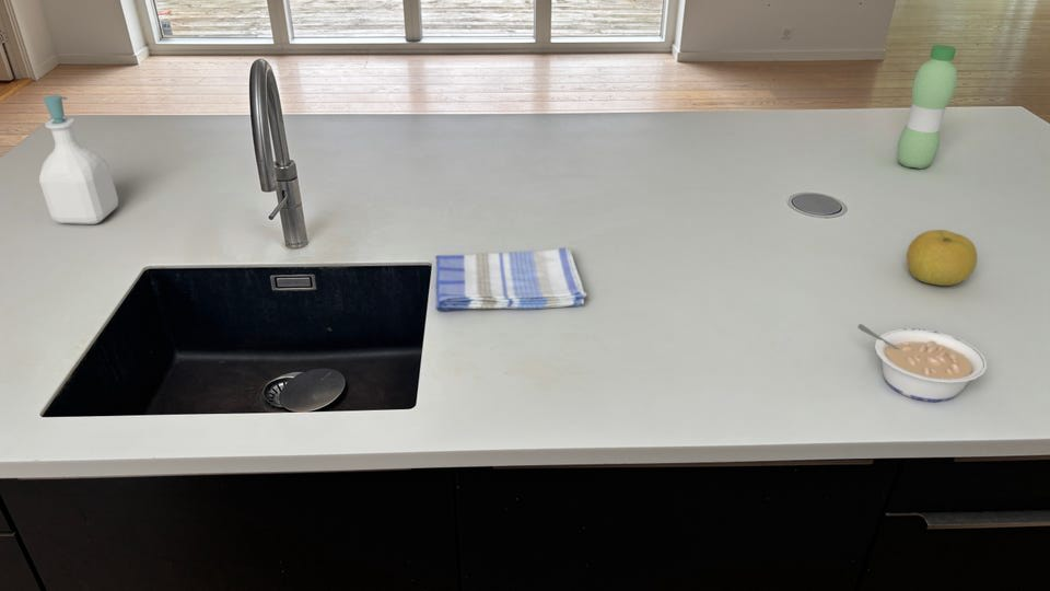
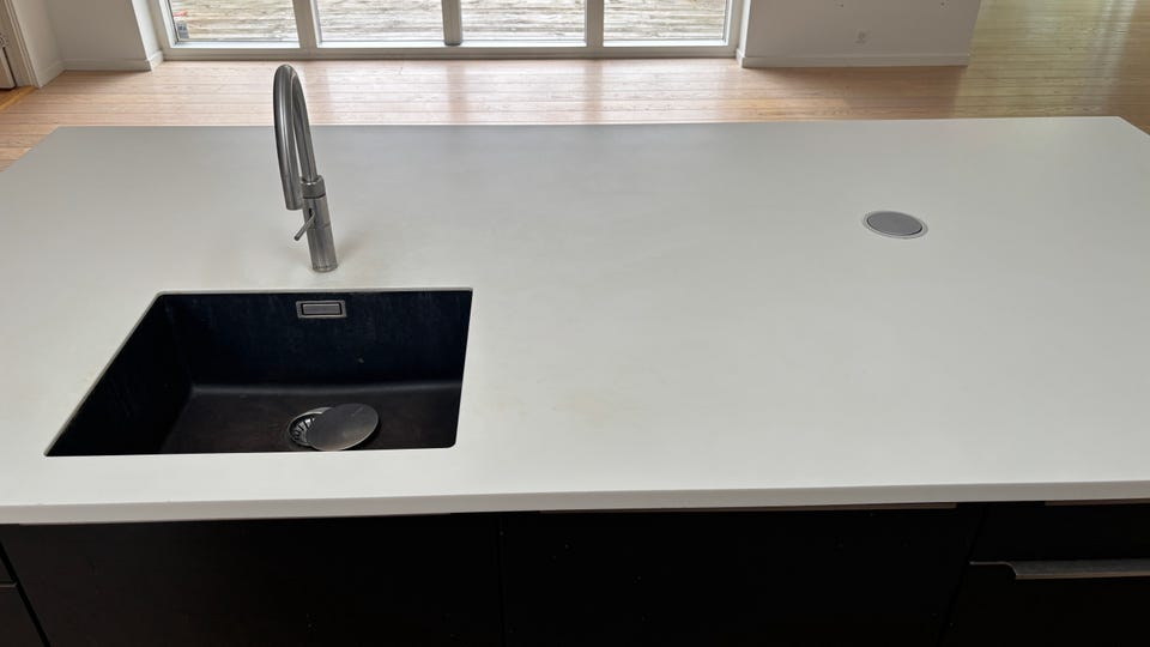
- fruit [906,229,978,287]
- water bottle [897,44,958,170]
- dish towel [434,246,588,312]
- soap bottle [38,94,119,225]
- legume [856,323,988,403]
